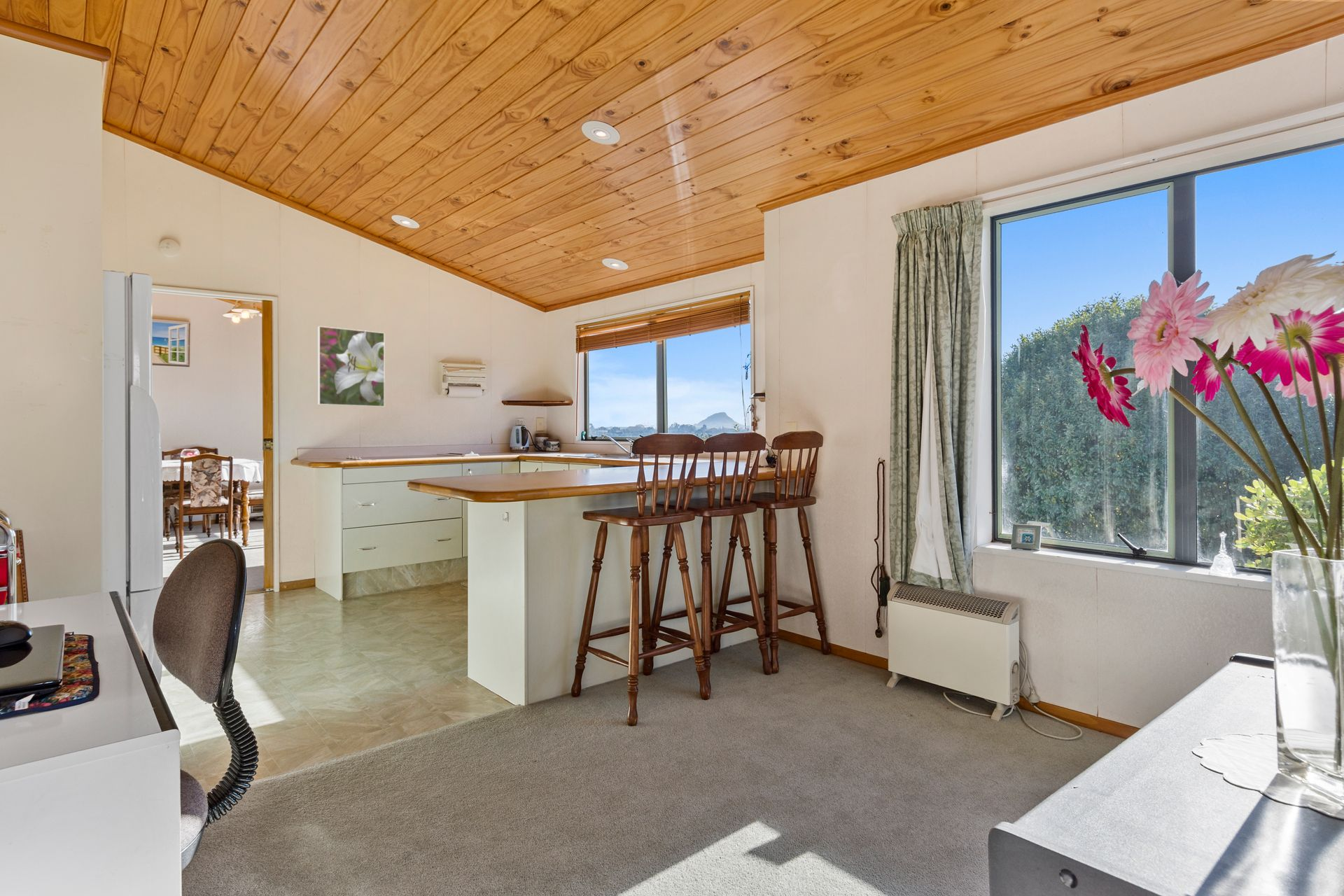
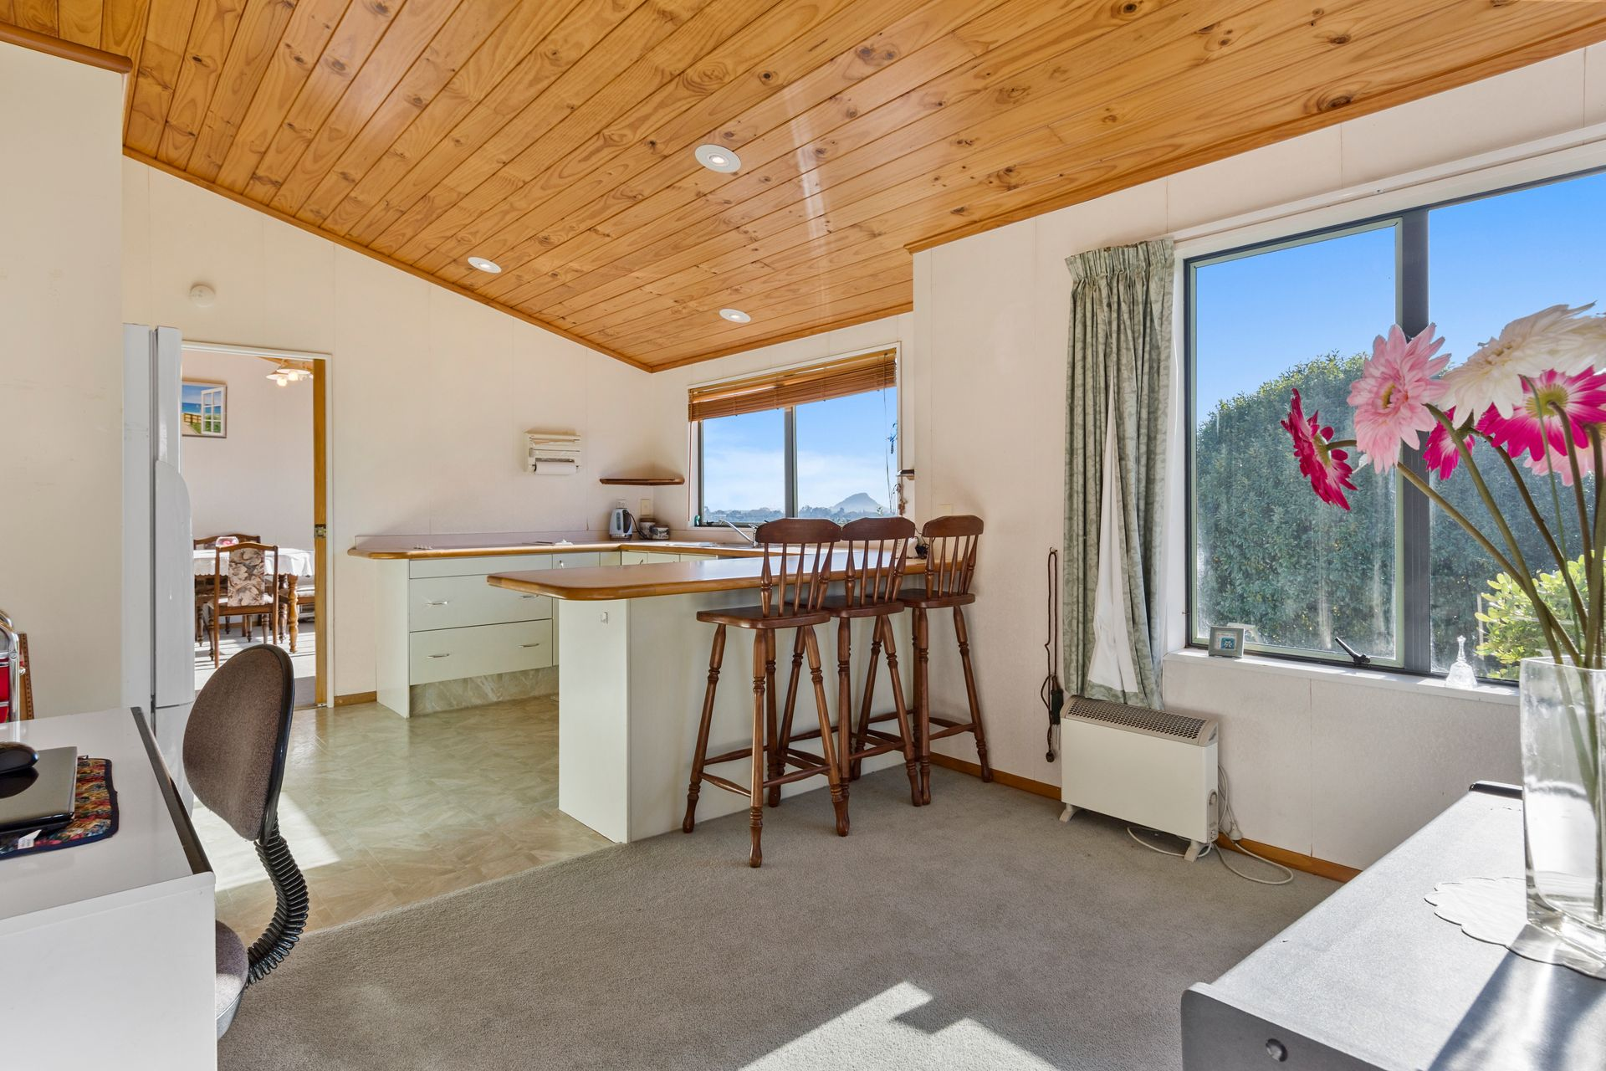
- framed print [317,325,386,407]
